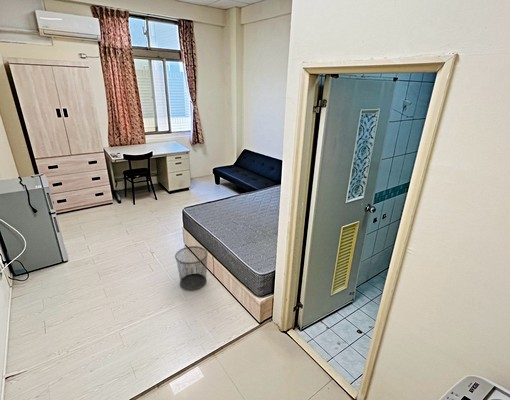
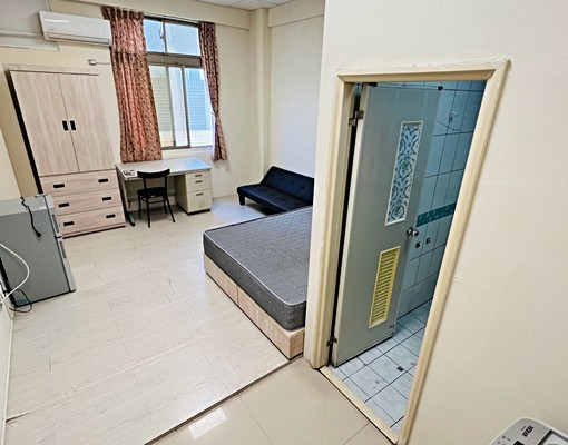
- waste bin [174,245,209,291]
